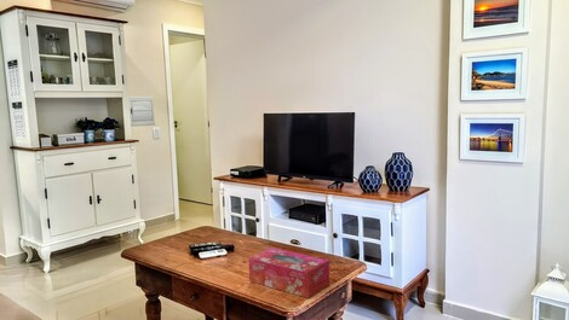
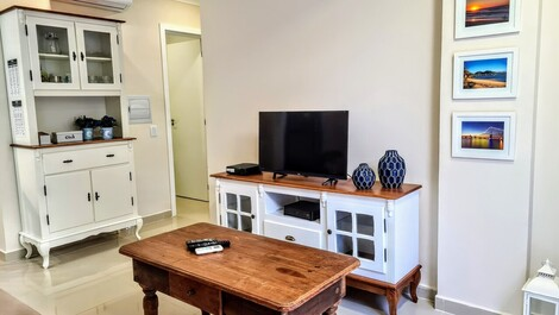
- tissue box [247,246,331,299]
